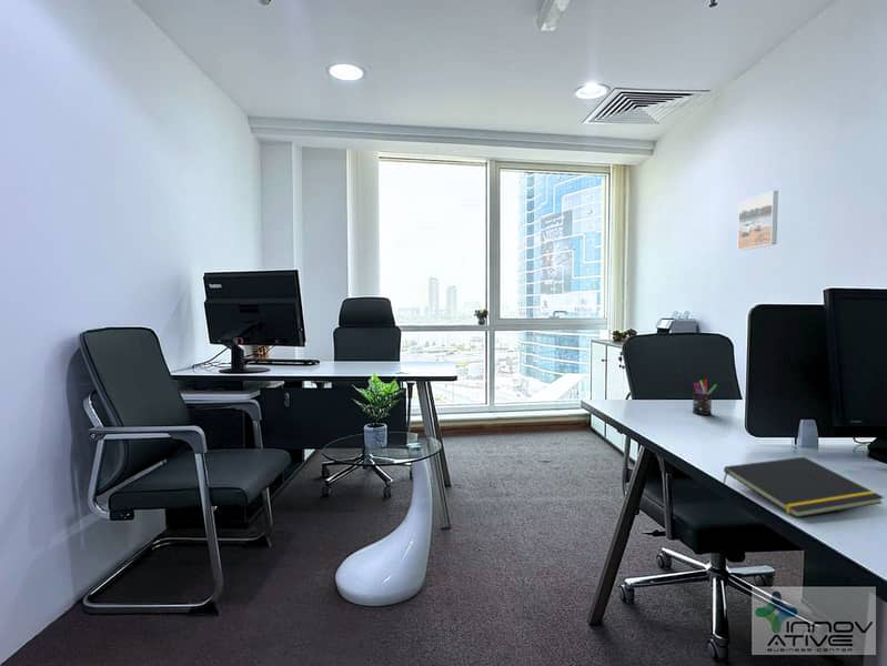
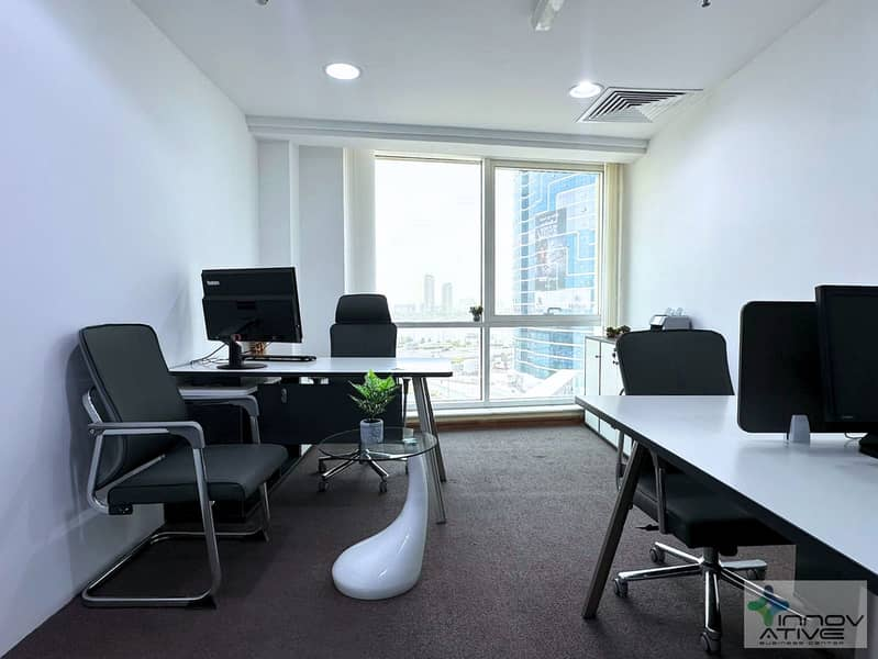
- pen holder [692,379,718,416]
- notepad [722,456,885,518]
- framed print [736,190,779,251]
